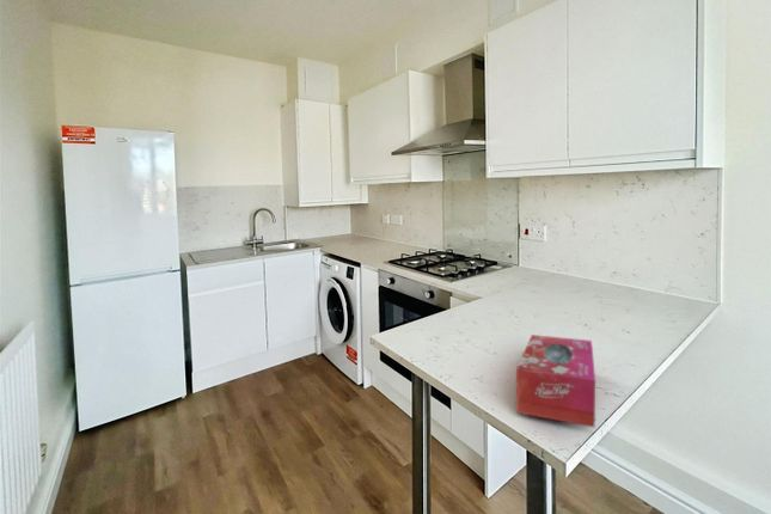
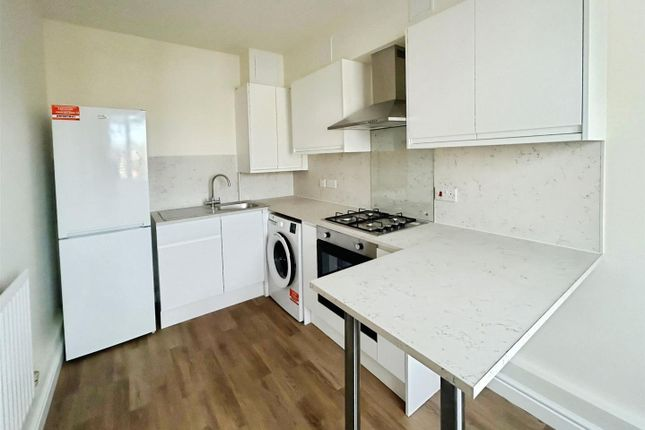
- tissue box [515,334,596,428]
